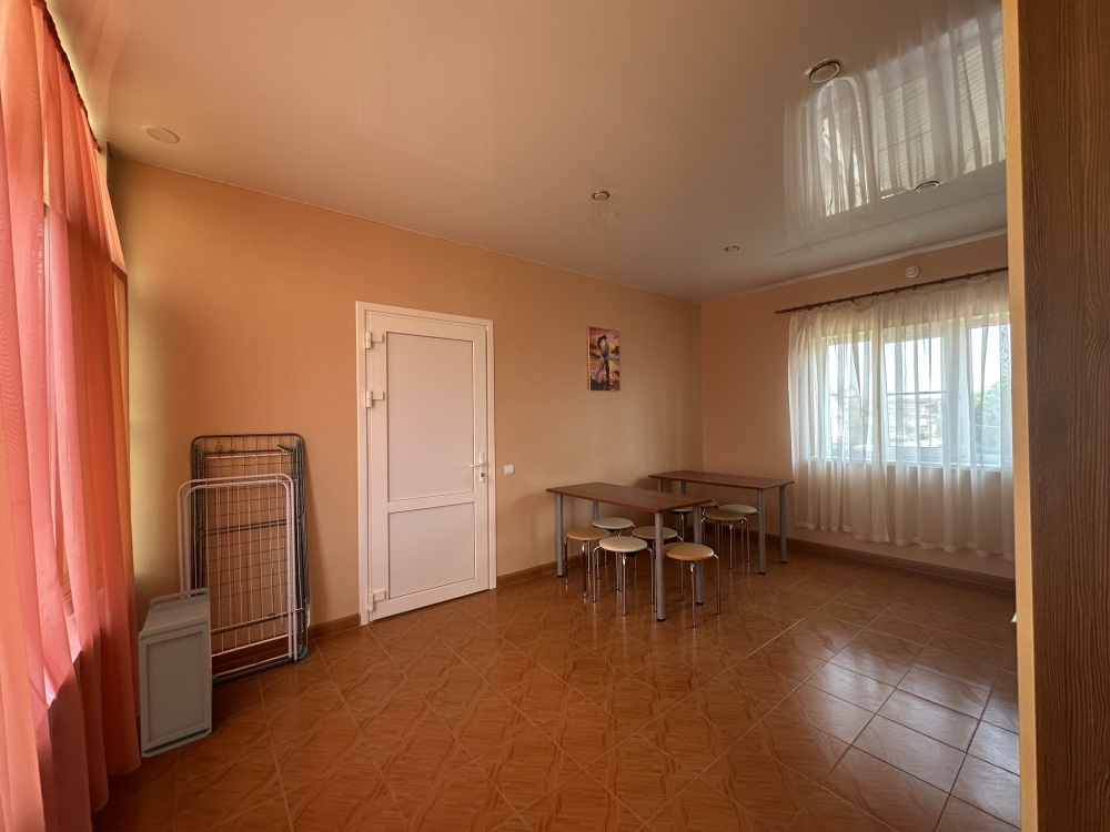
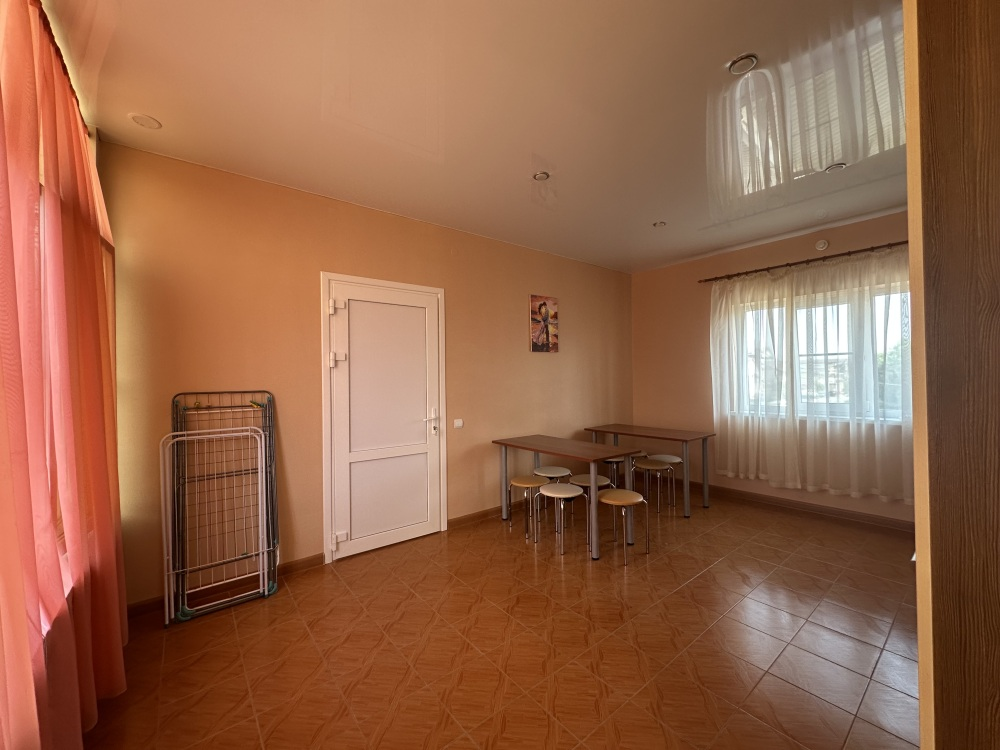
- storage bin [138,587,213,759]
